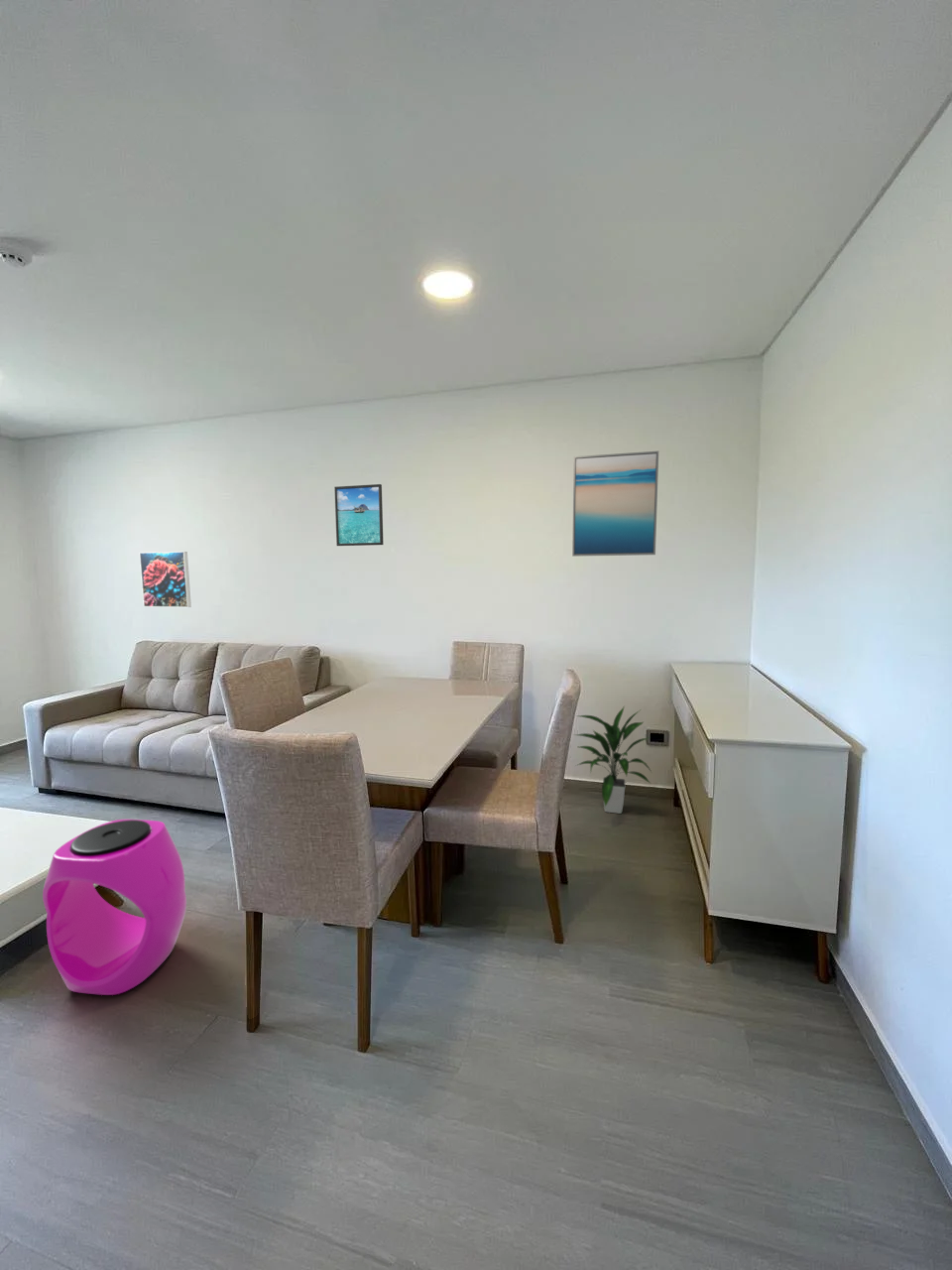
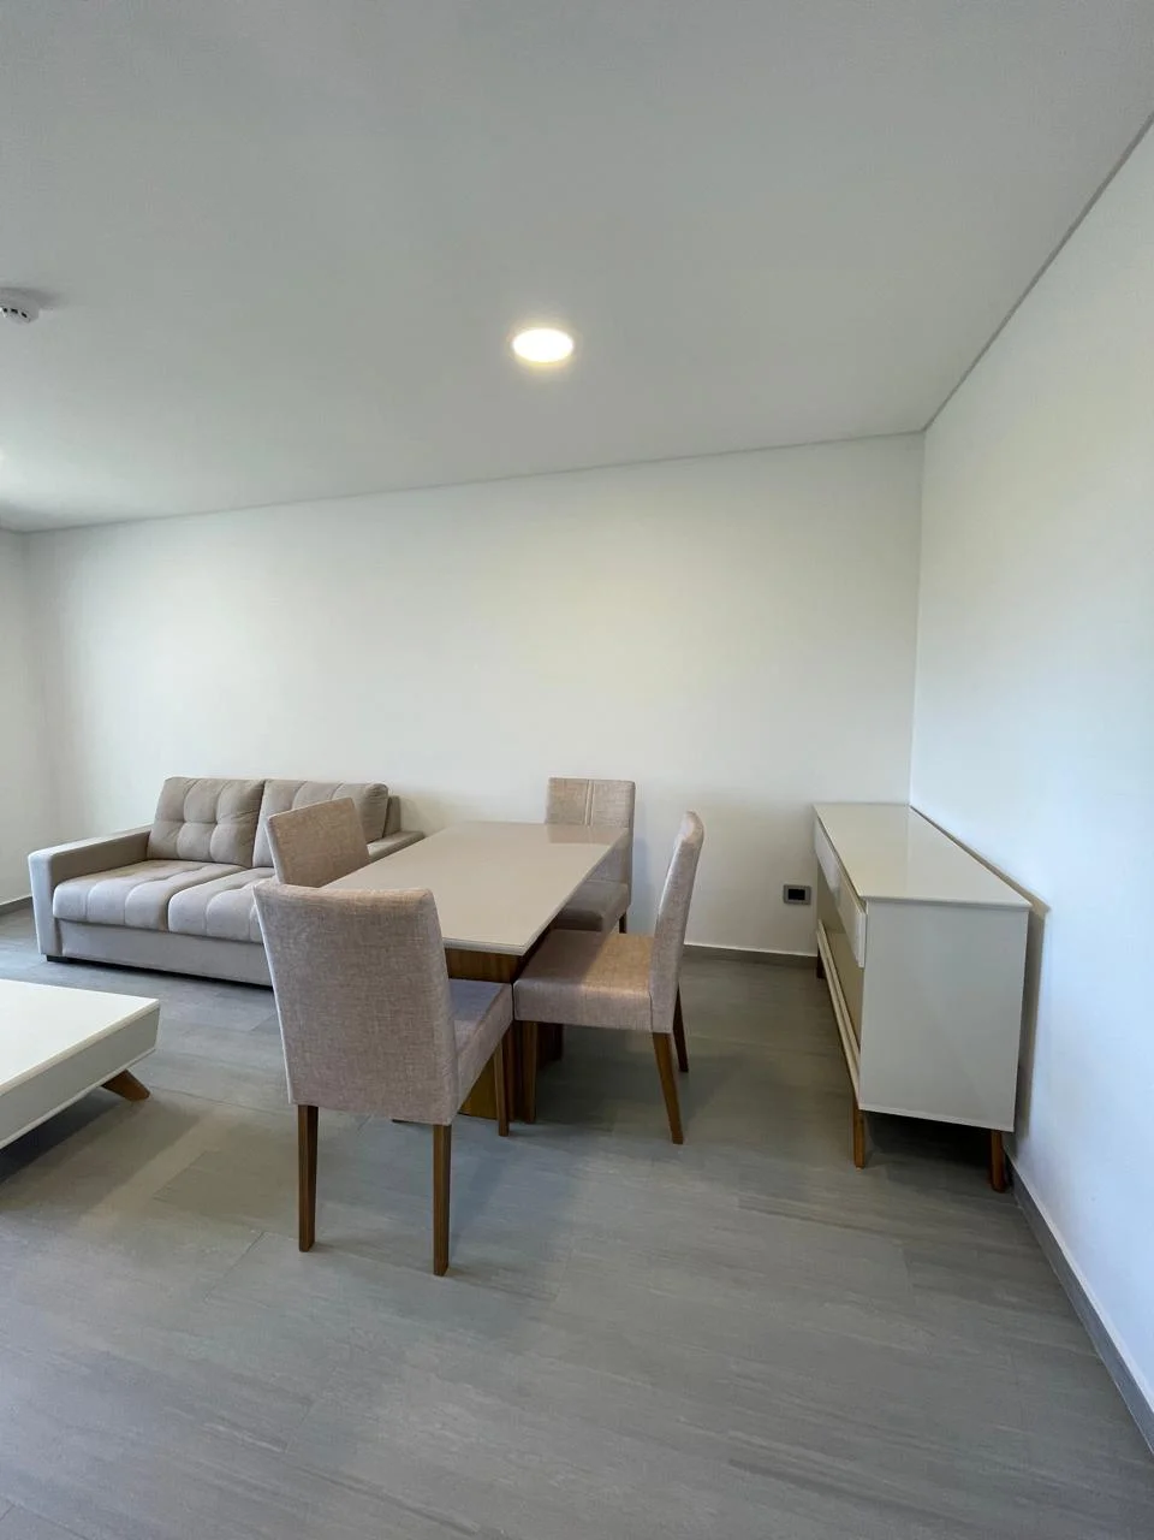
- wall art [571,450,659,558]
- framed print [139,551,192,608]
- indoor plant [571,704,653,815]
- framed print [333,483,385,547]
- stool [42,819,187,996]
